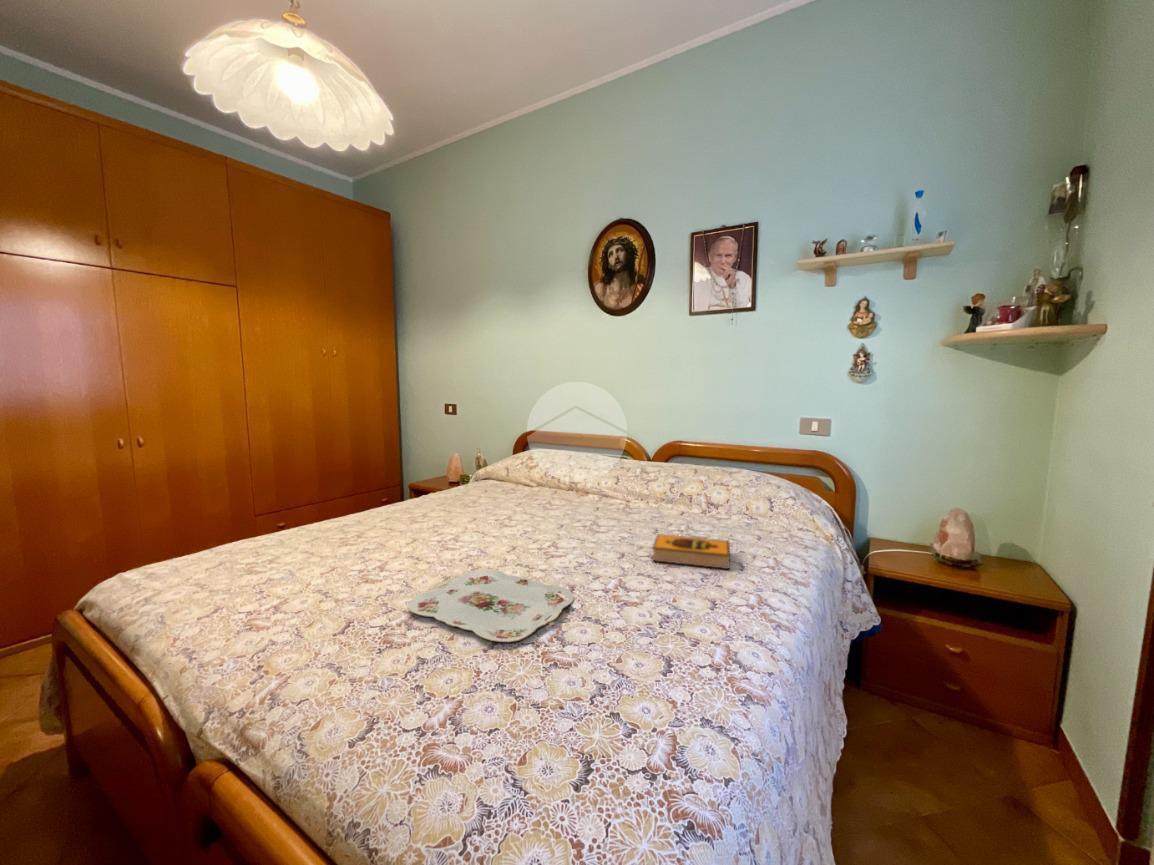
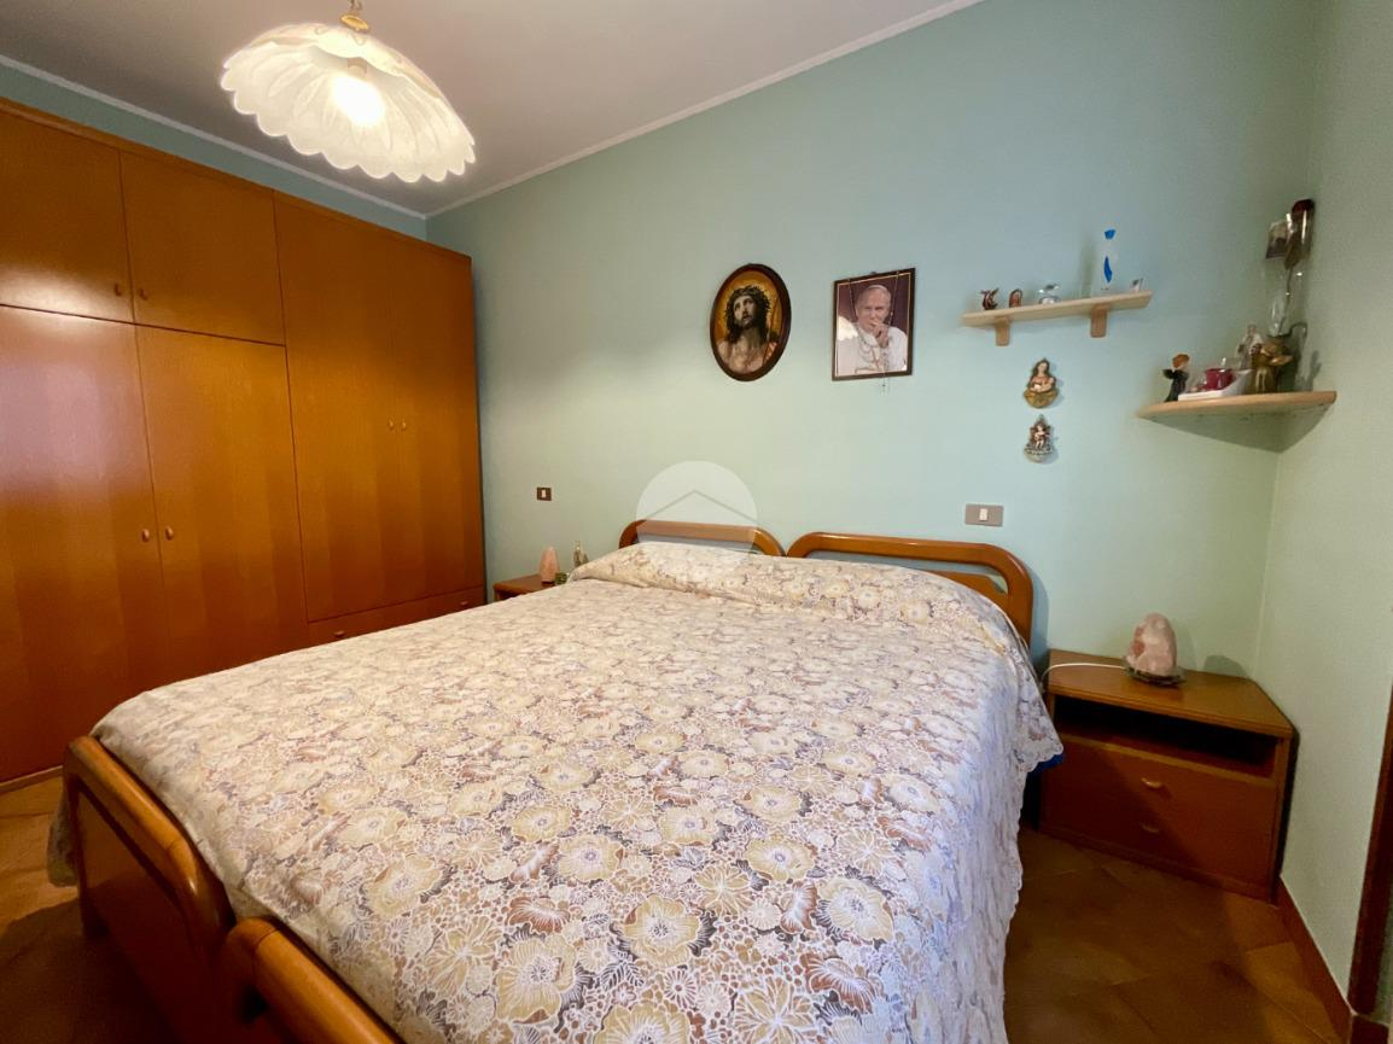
- hardback book [651,533,731,570]
- serving tray [406,568,575,643]
